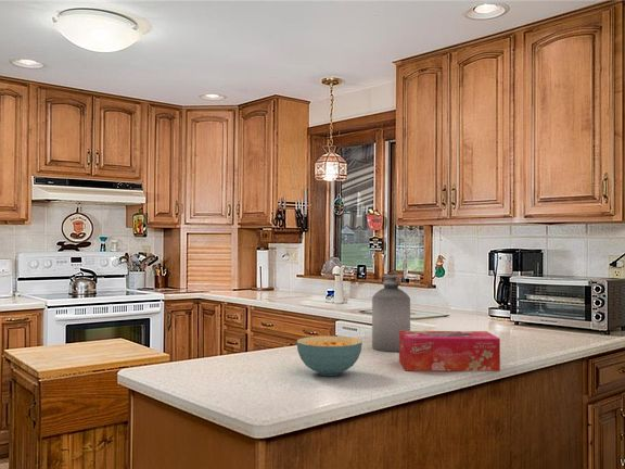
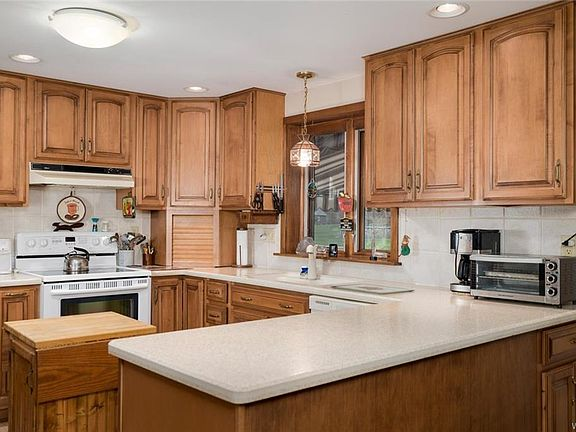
- bottle [371,271,411,353]
- tissue box [398,330,501,372]
- cereal bowl [295,335,363,377]
